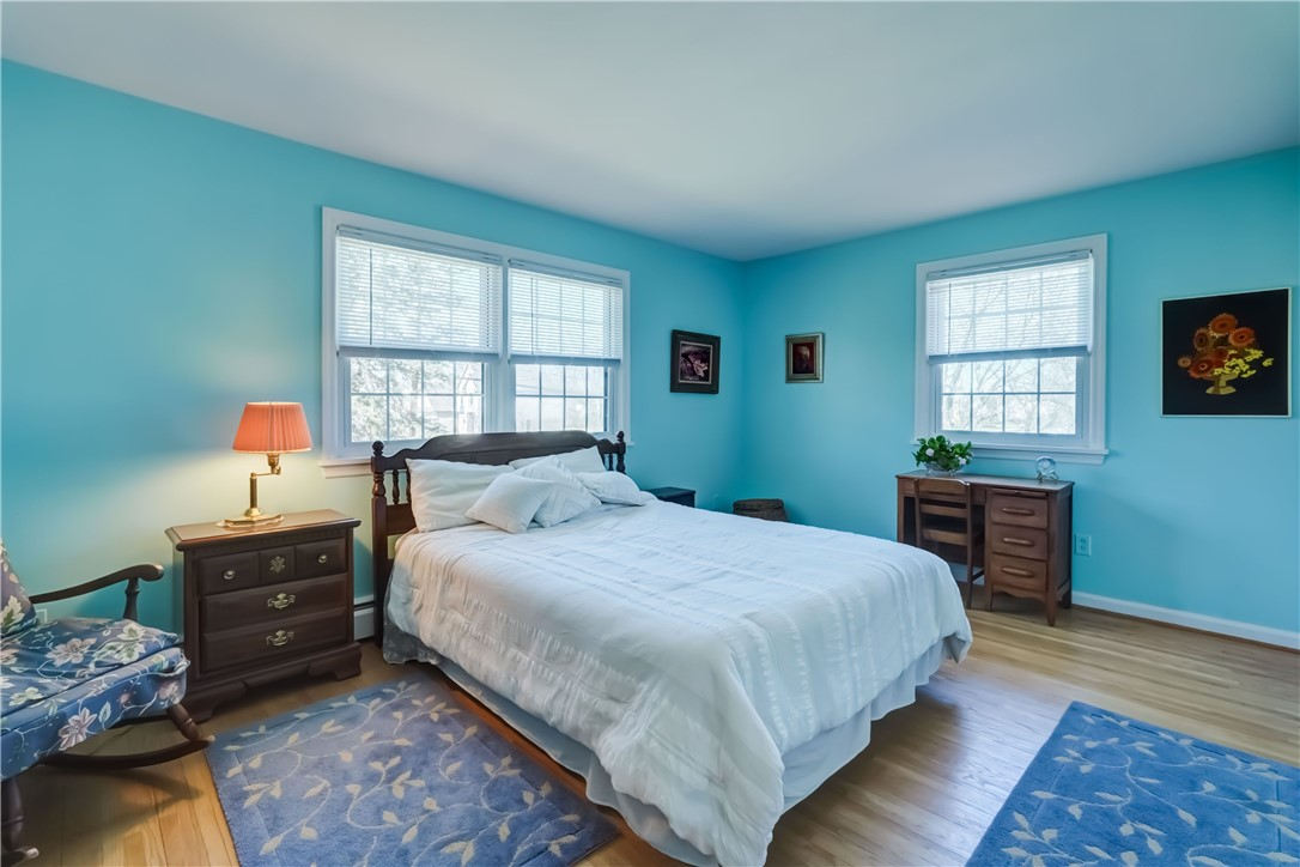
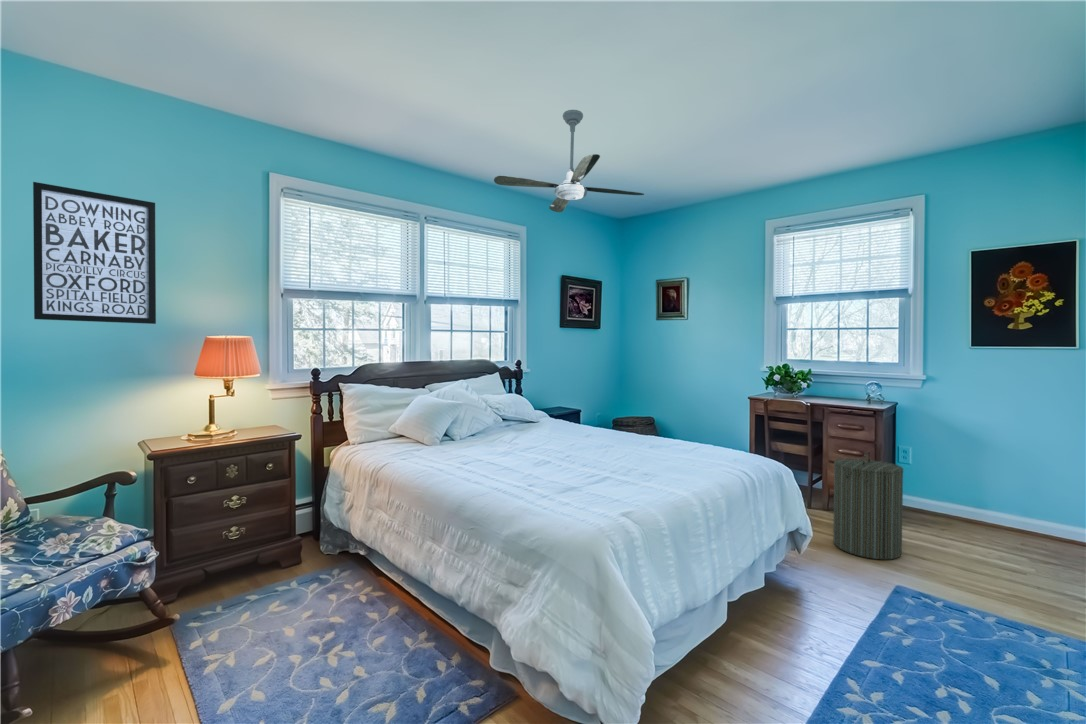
+ wall art [32,181,157,325]
+ laundry hamper [832,450,905,561]
+ ceiling fan [493,109,645,213]
